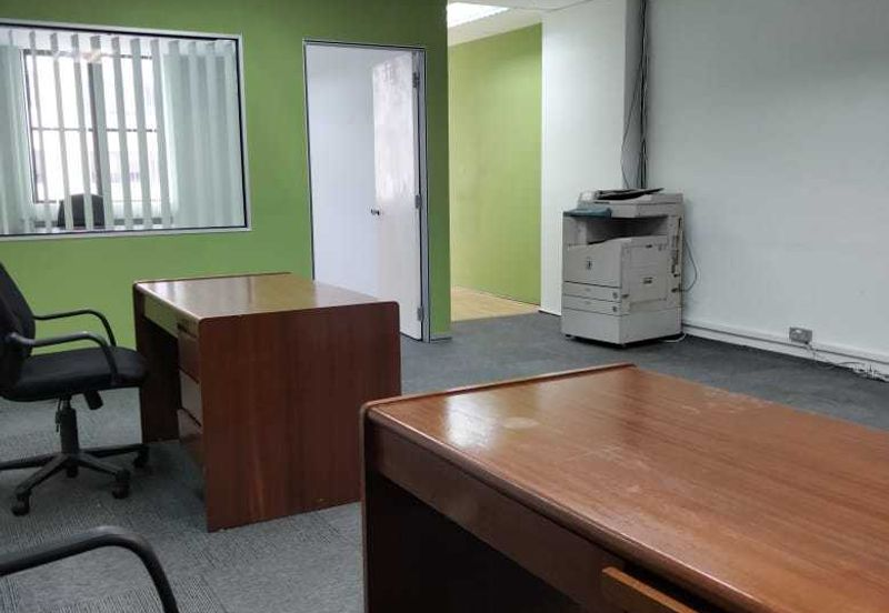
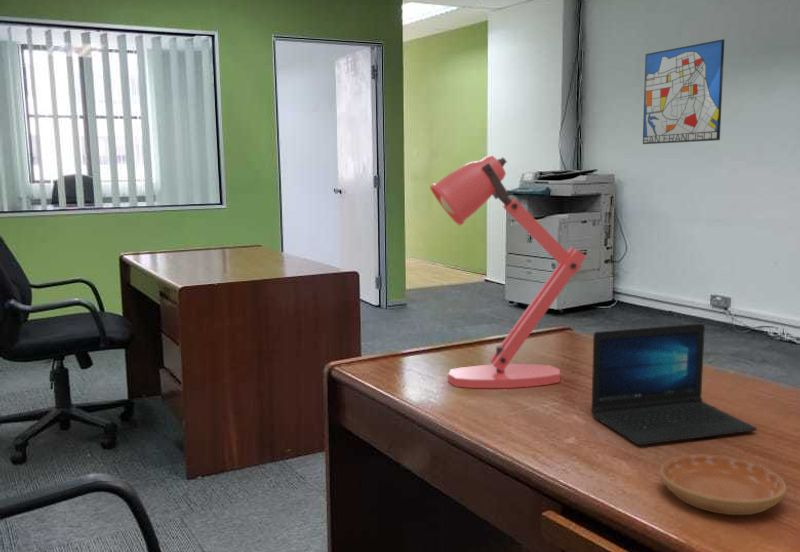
+ wall art [642,38,726,145]
+ laptop [590,323,758,446]
+ saucer [659,454,787,516]
+ desk lamp [429,155,587,389]
